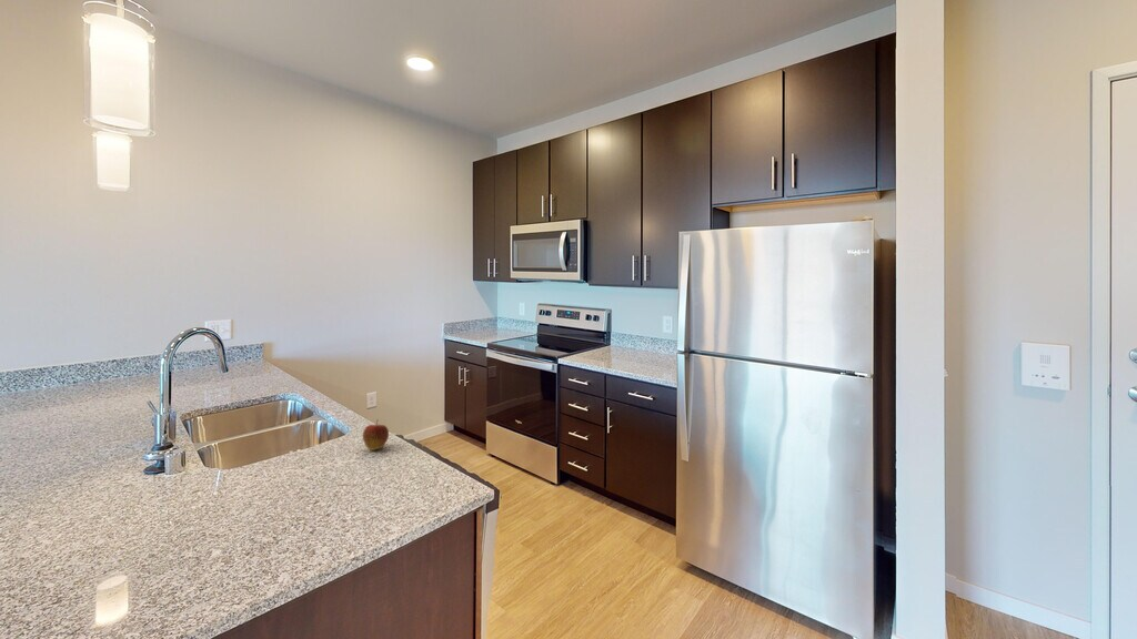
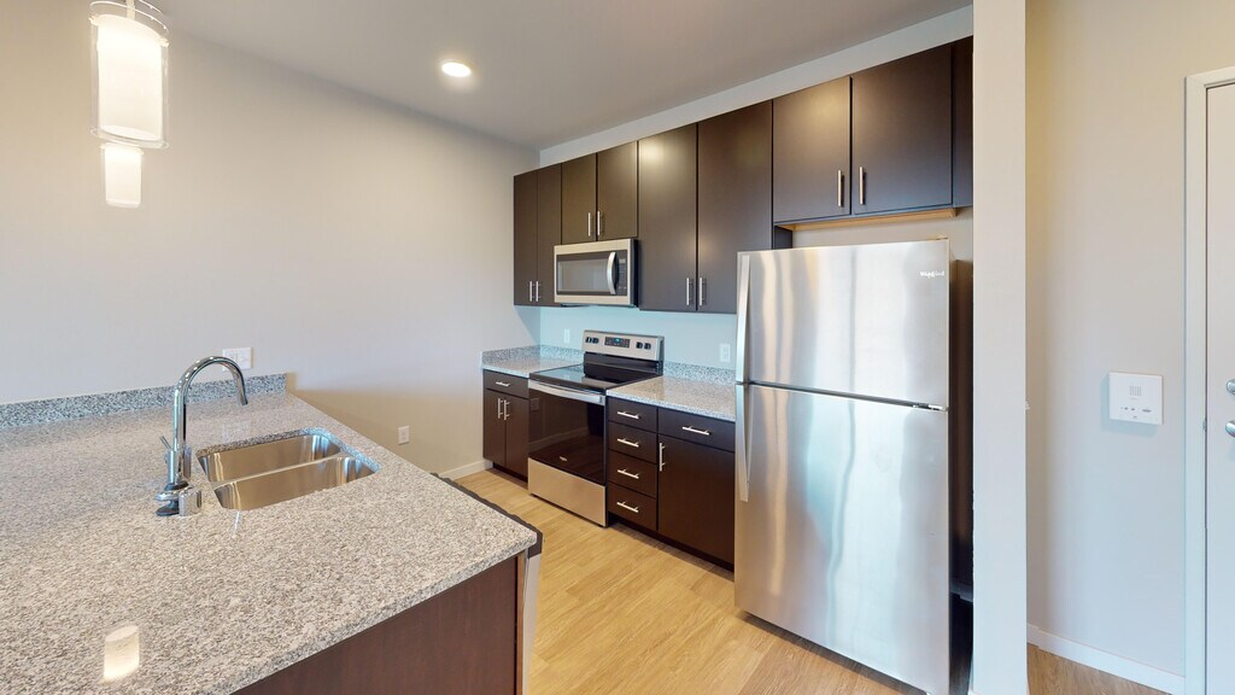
- fruit [362,418,390,452]
